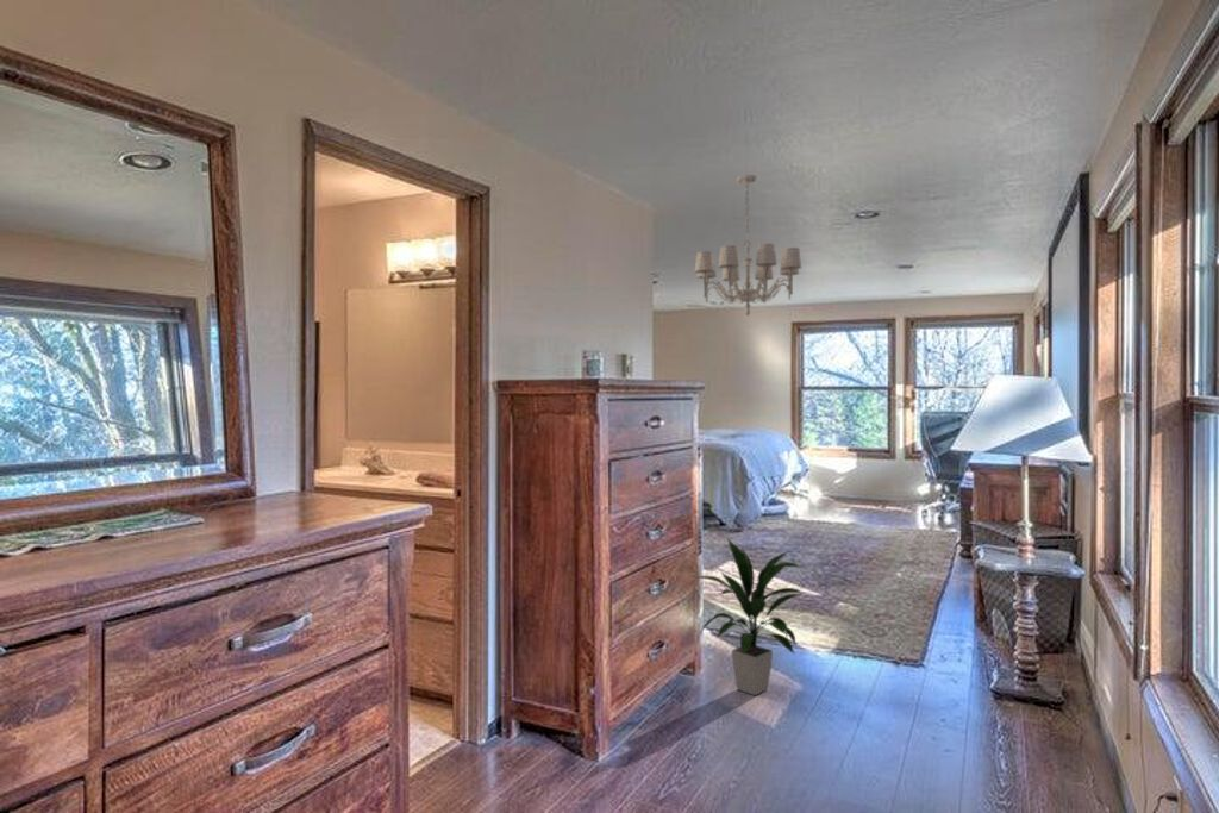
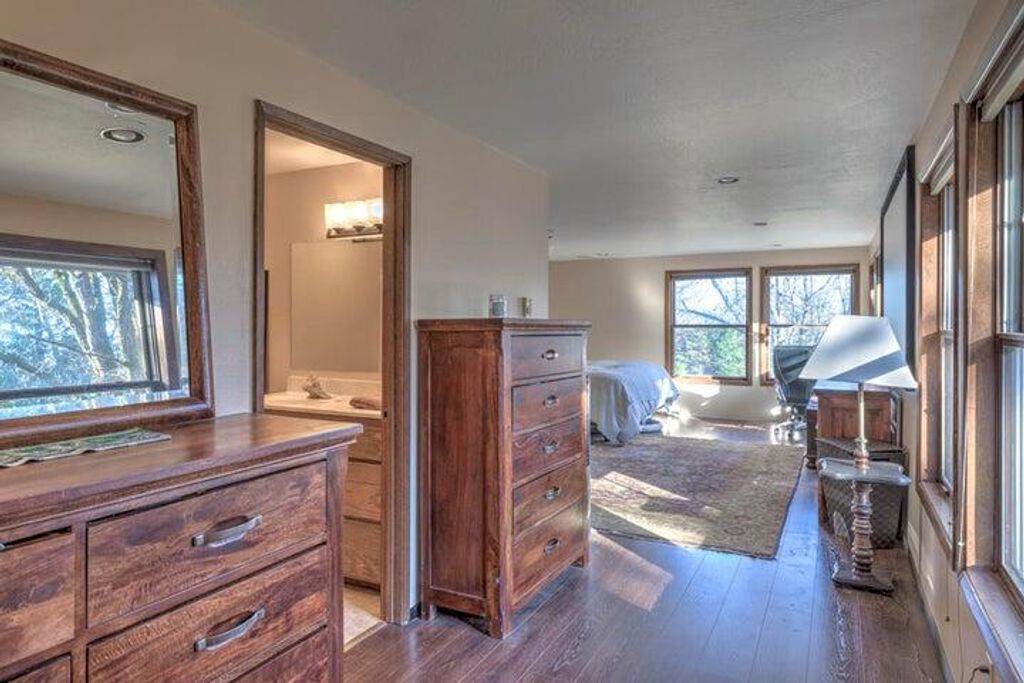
- chandelier [694,174,802,317]
- indoor plant [695,537,808,696]
